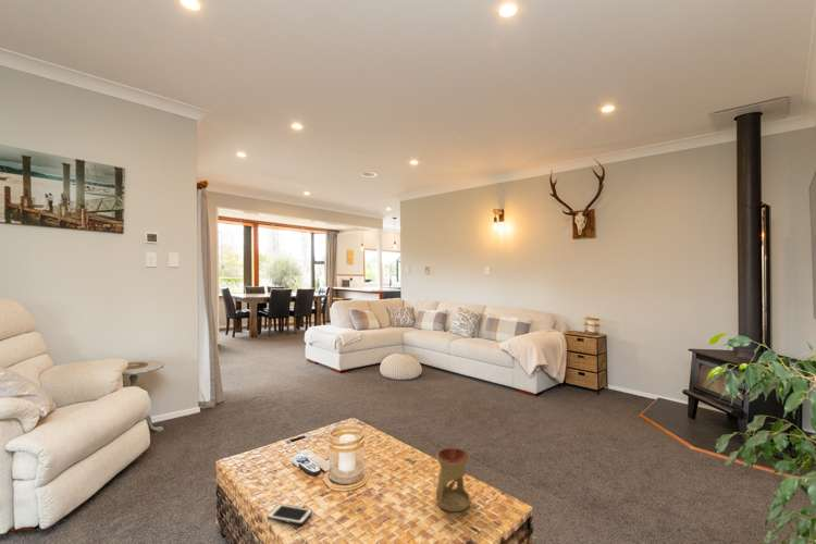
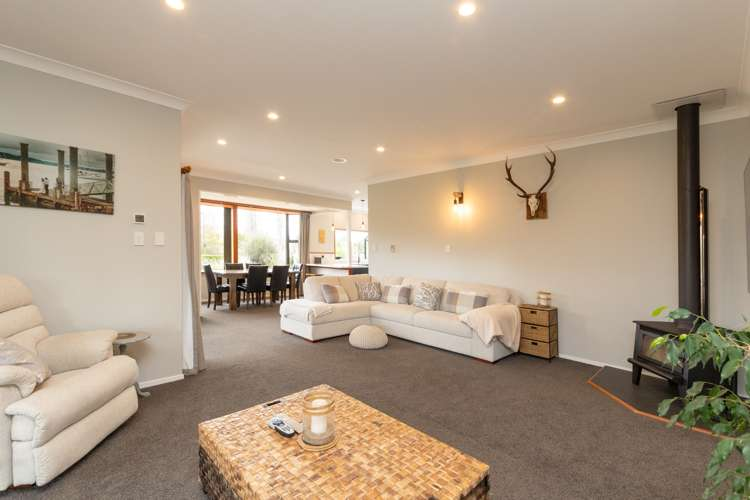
- cell phone [265,503,313,526]
- oil burner [435,447,471,514]
